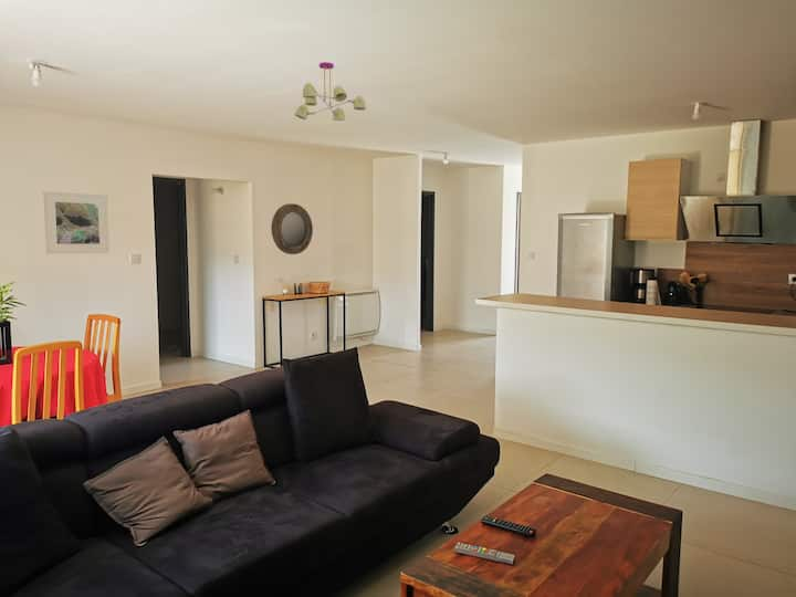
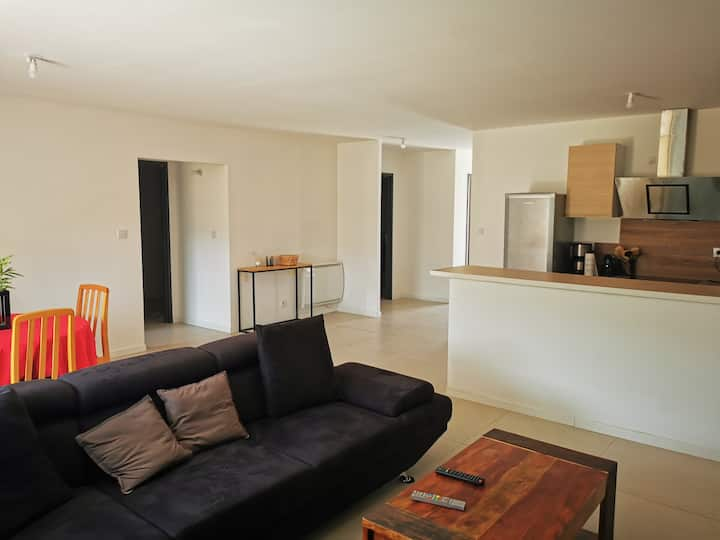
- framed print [42,190,111,254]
- home mirror [270,202,314,255]
- ceiling light fixture [293,61,367,122]
